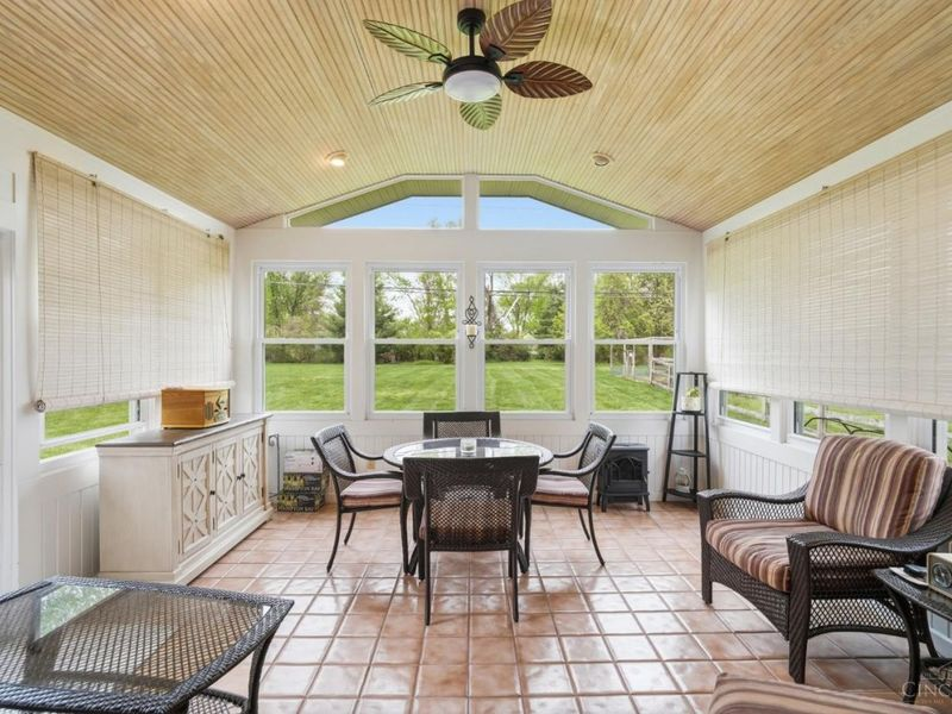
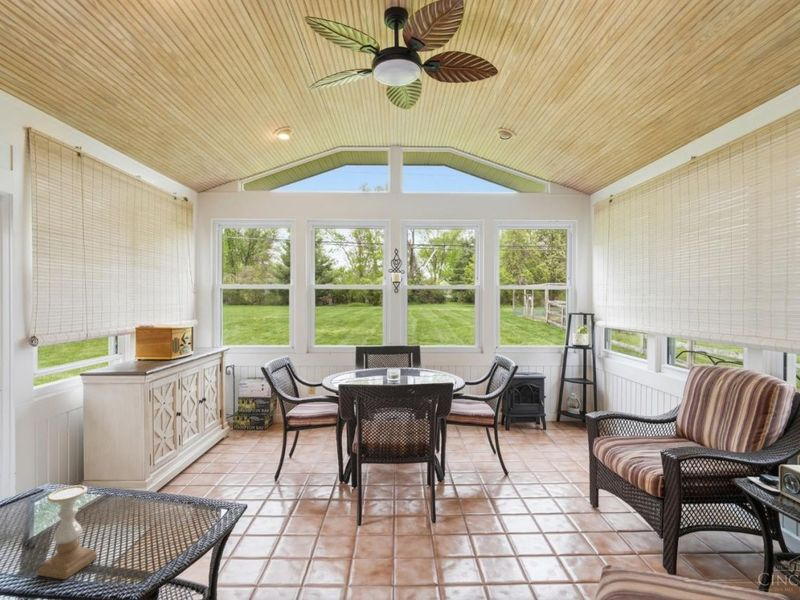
+ candle holder [37,484,98,580]
